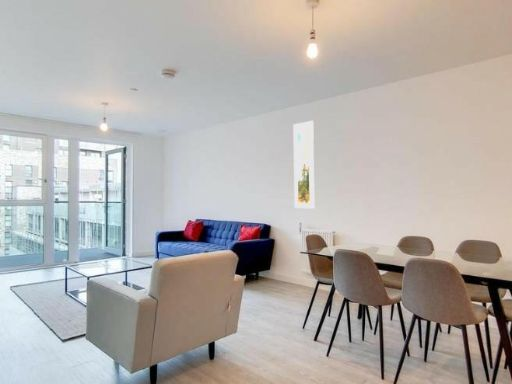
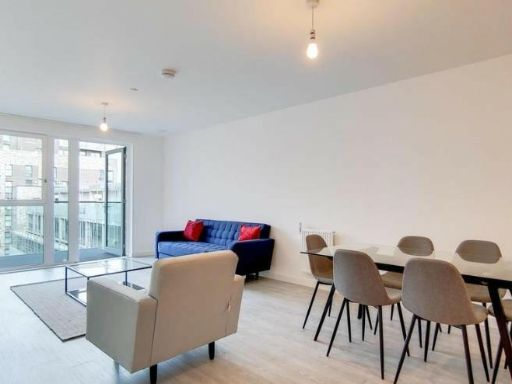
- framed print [293,120,315,209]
